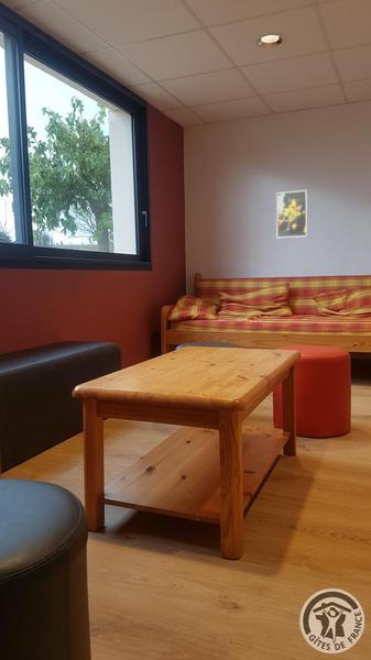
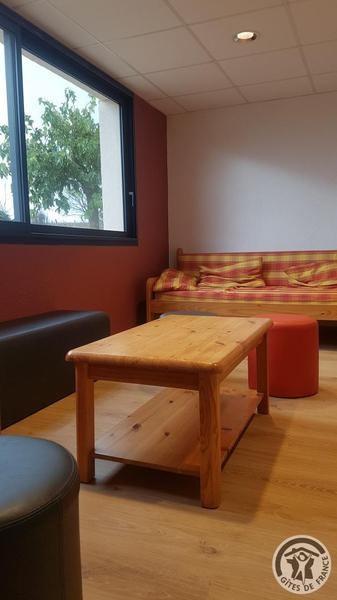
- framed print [275,189,308,239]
